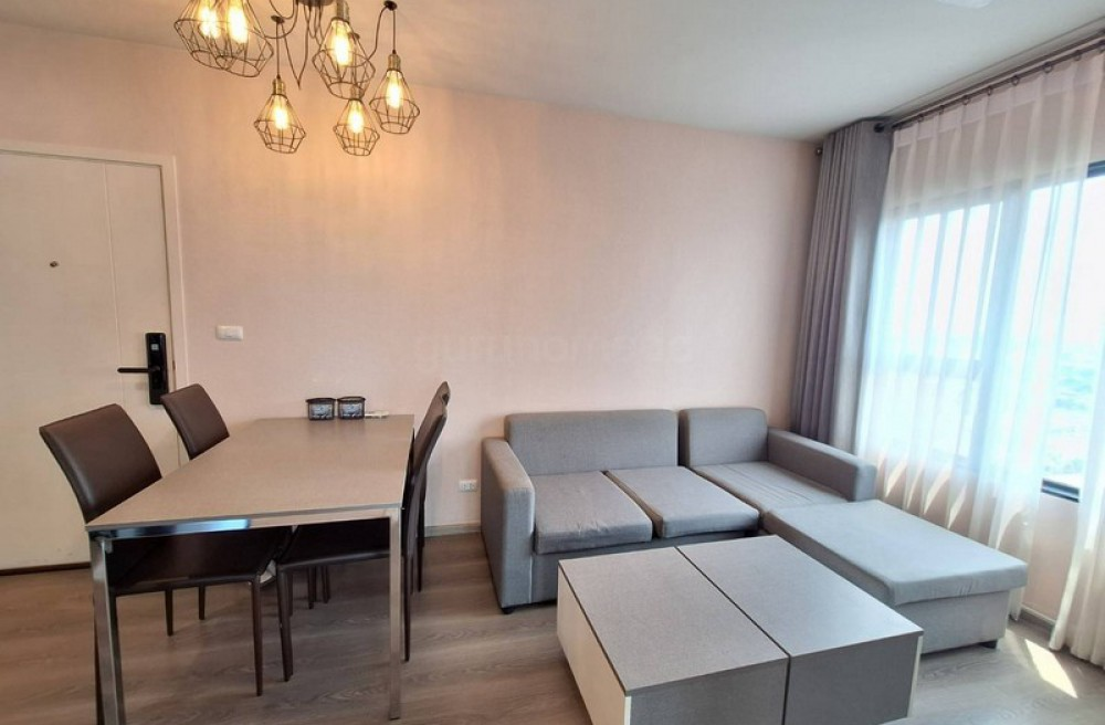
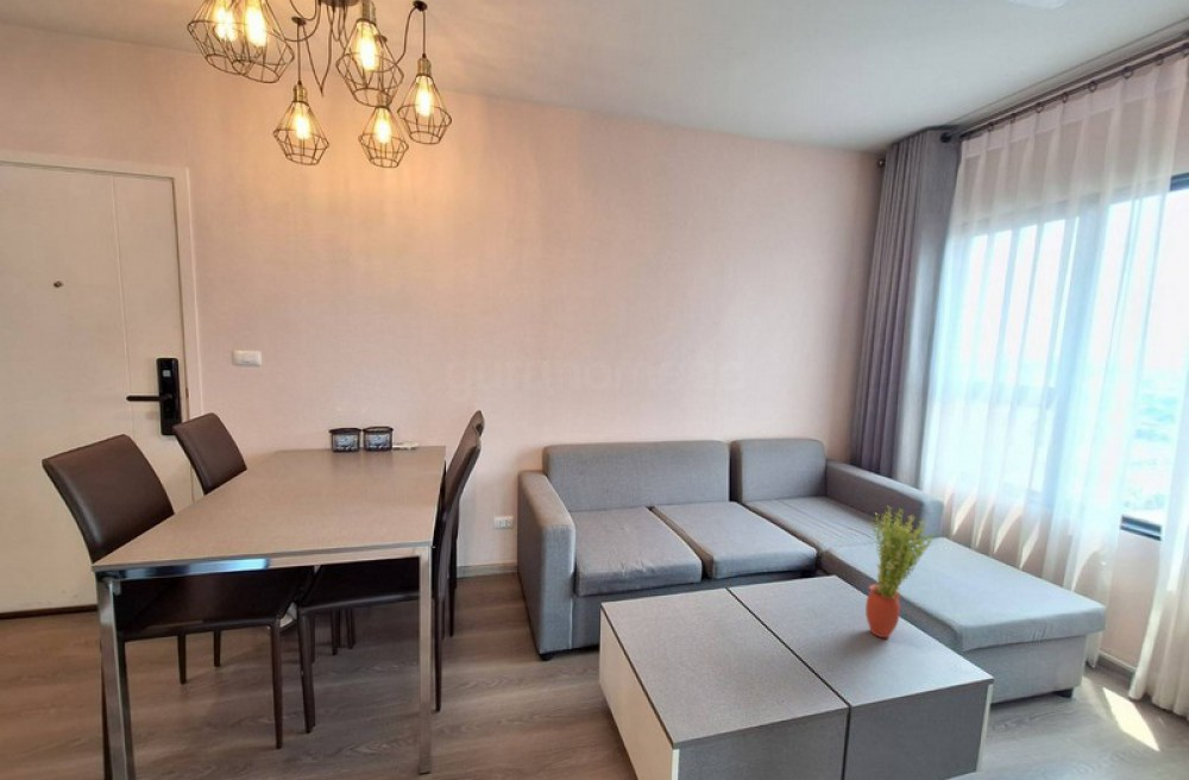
+ potted plant [864,505,936,639]
